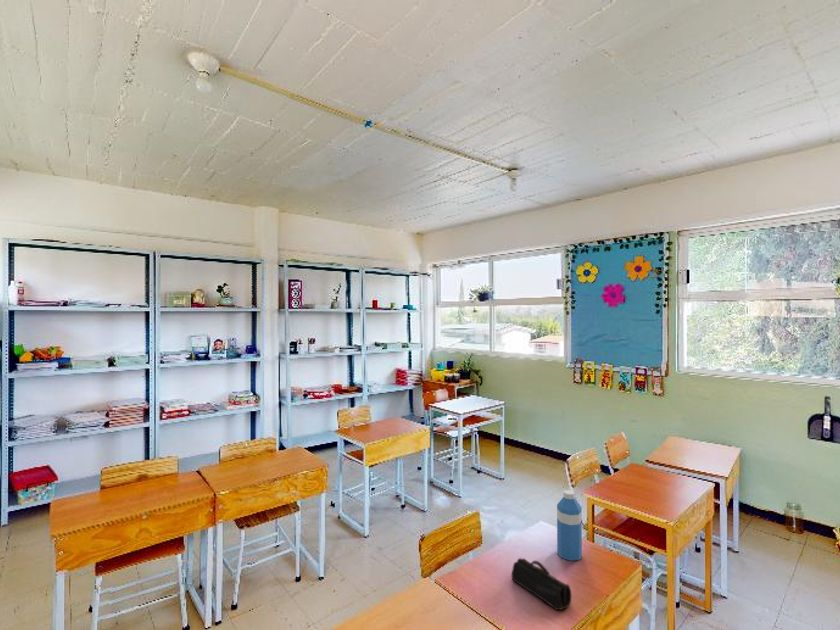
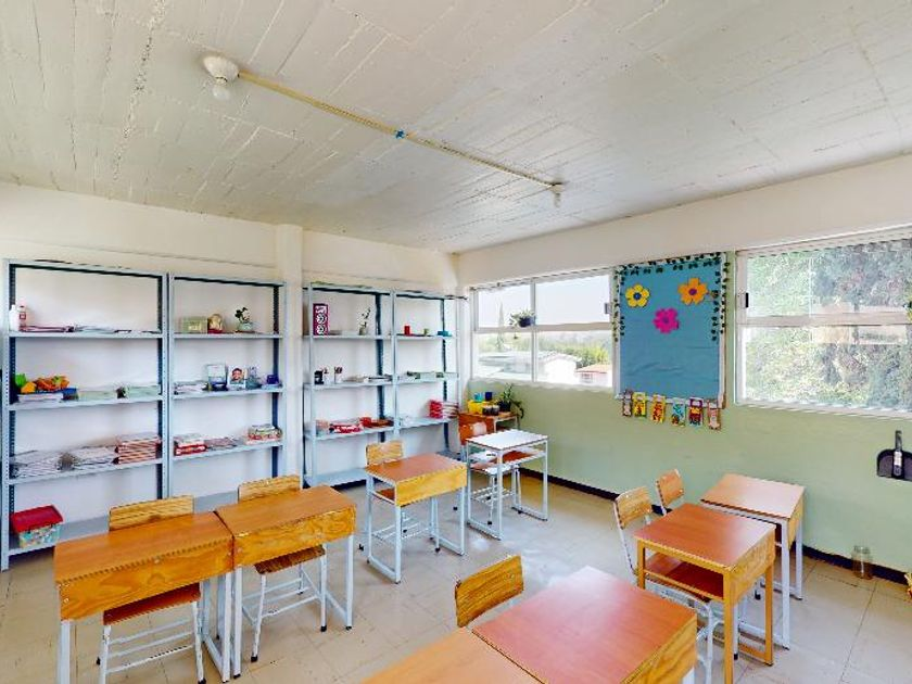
- pencil case [510,557,572,611]
- water bottle [556,489,583,562]
